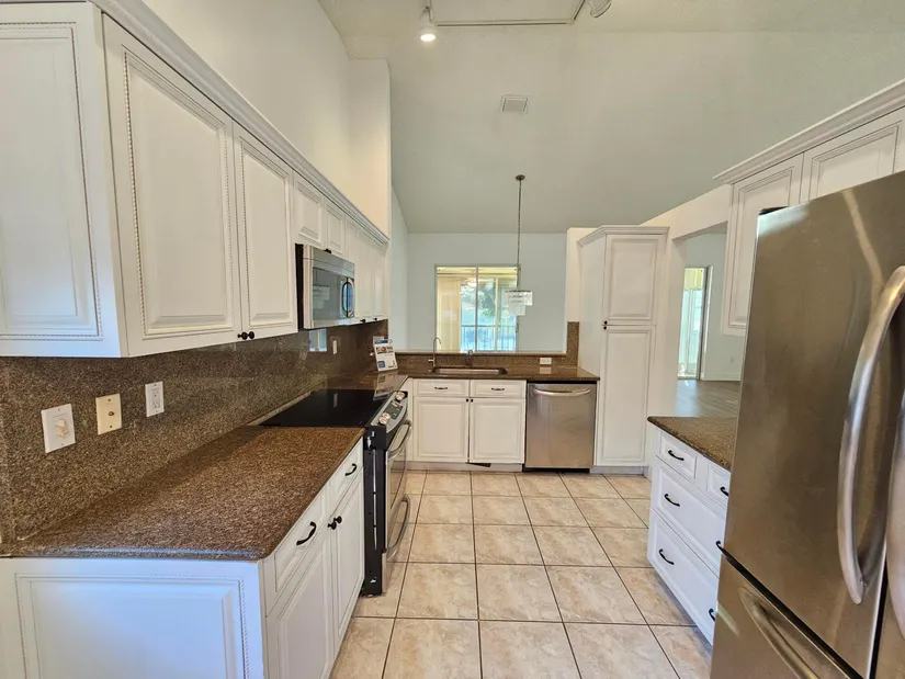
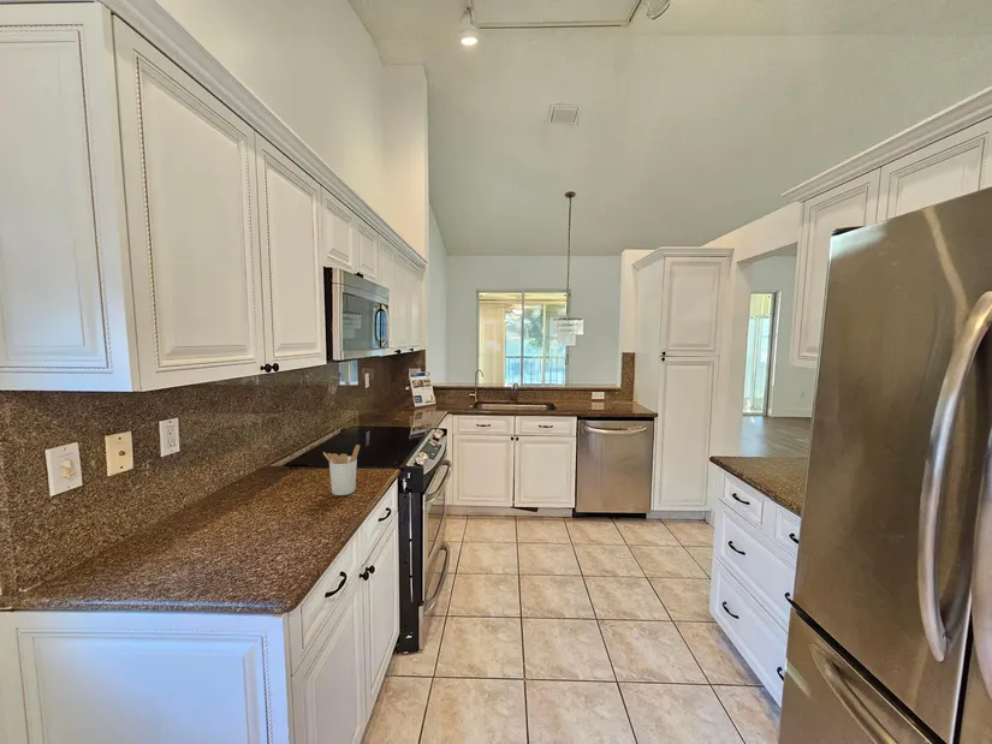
+ utensil holder [322,444,361,496]
